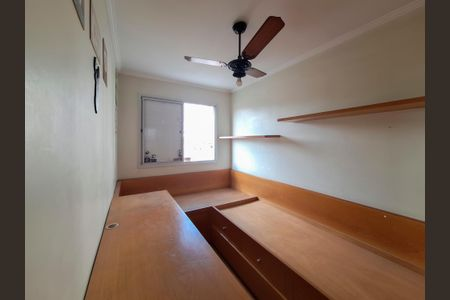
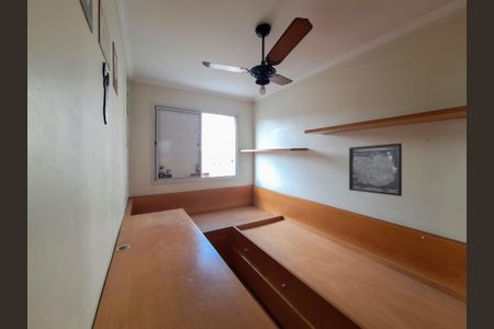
+ wall art [348,143,403,197]
